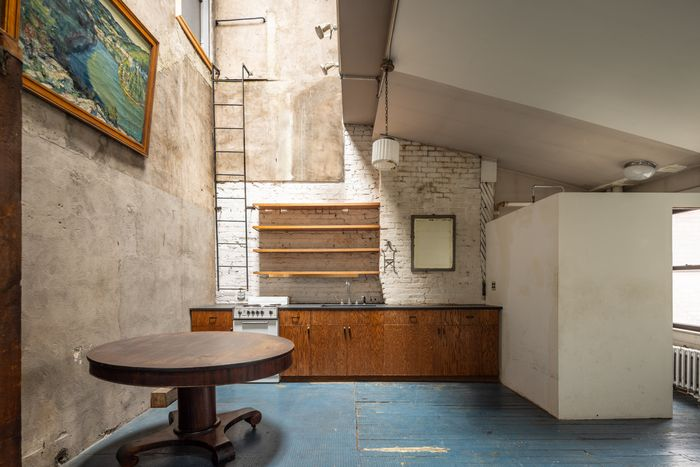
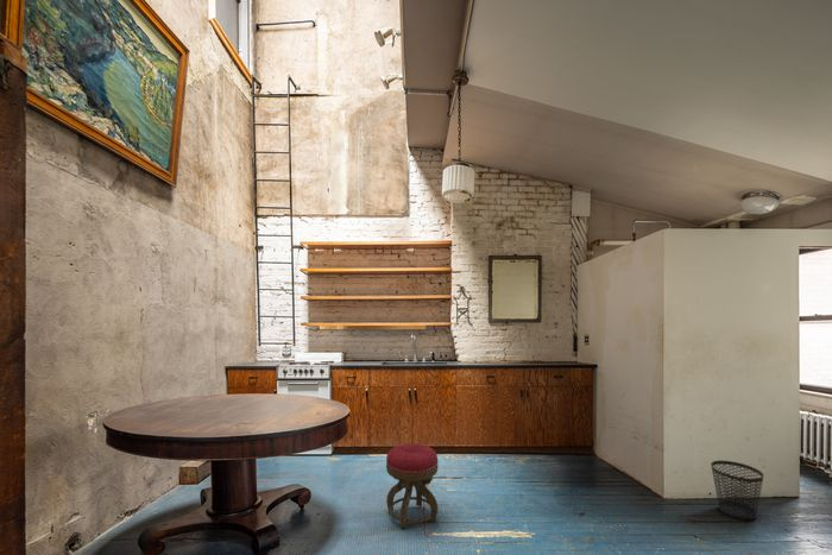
+ stool [385,442,440,530]
+ wastebasket [710,460,764,521]
